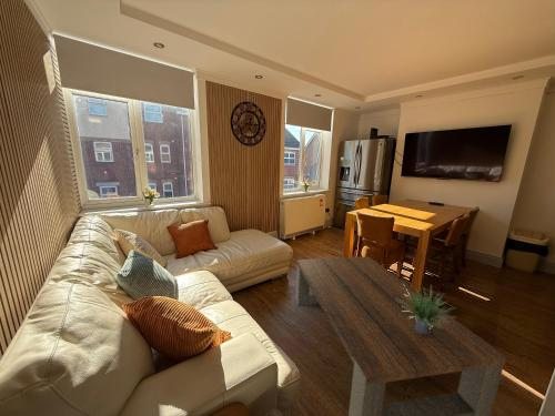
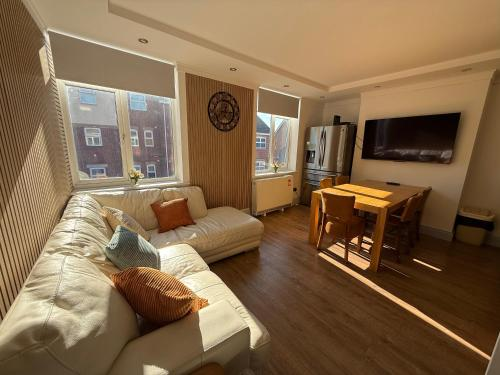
- coffee table [294,255,508,416]
- potted plant [396,283,457,334]
